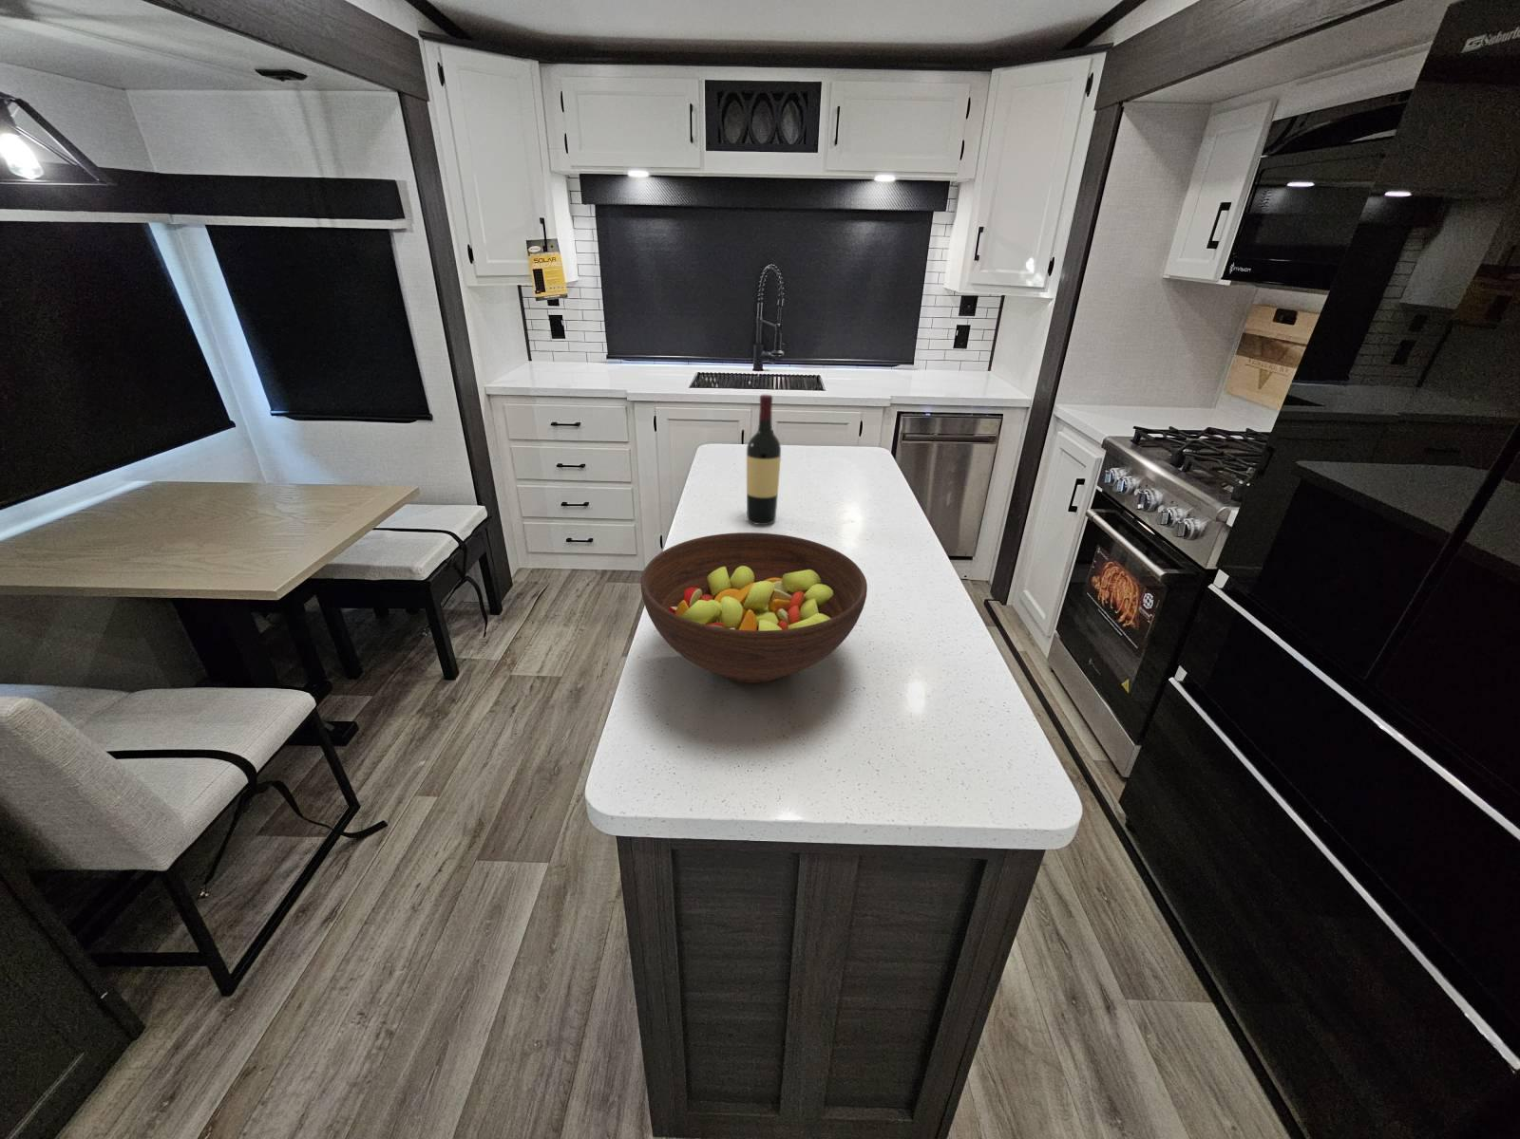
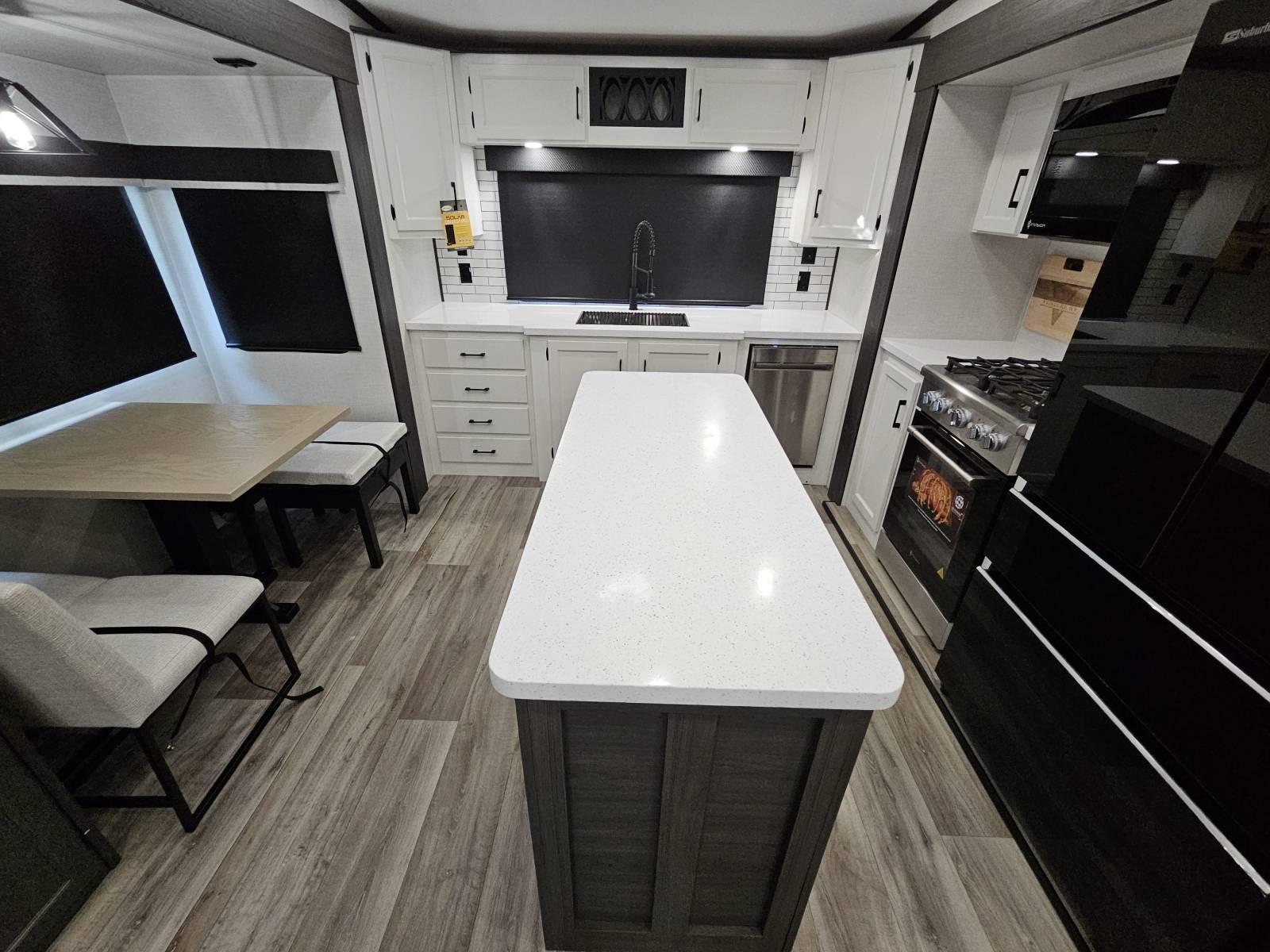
- wine bottle [746,394,782,526]
- fruit bowl [640,531,868,683]
